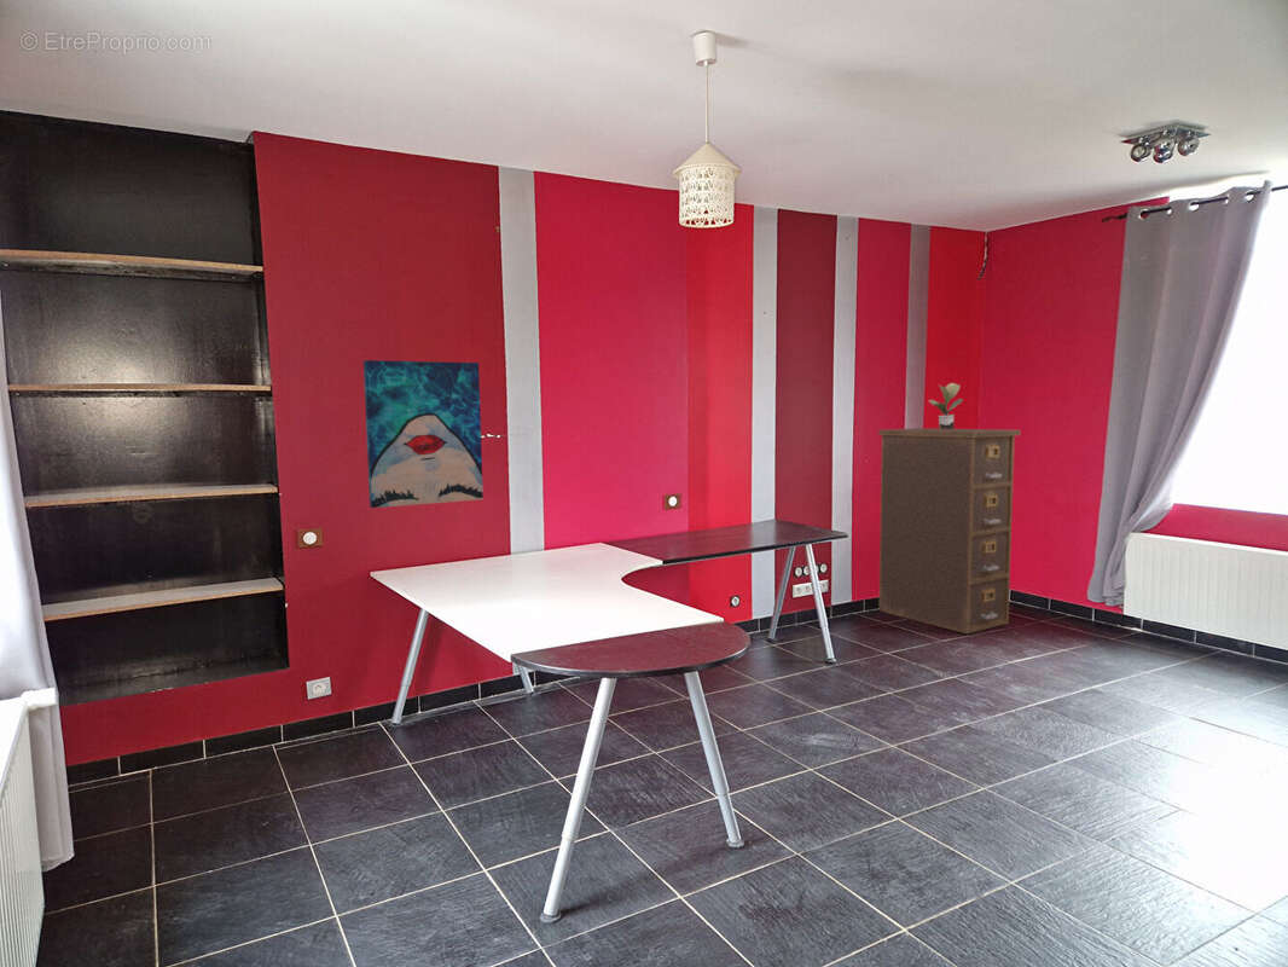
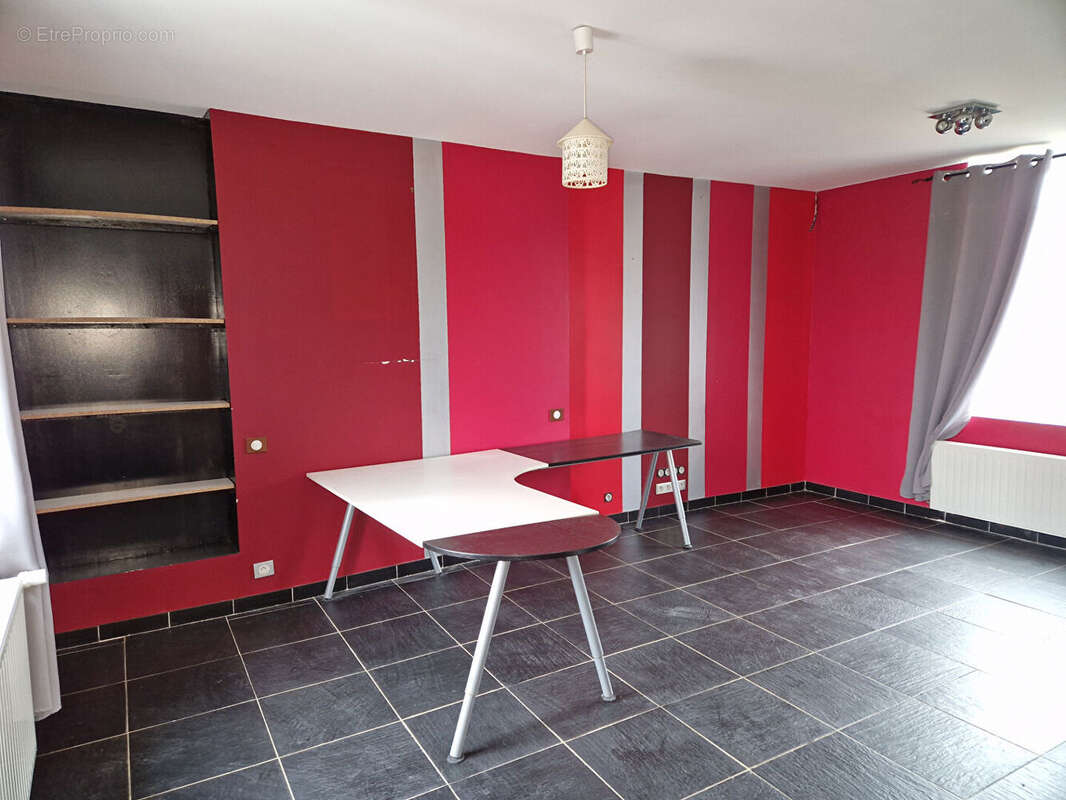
- filing cabinet [877,427,1021,635]
- wall art [362,359,485,509]
- potted plant [928,382,964,429]
